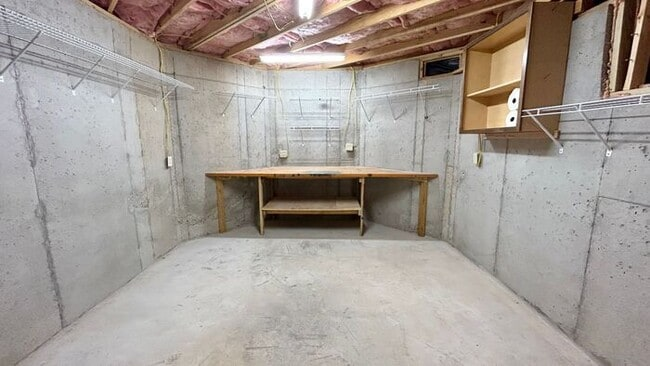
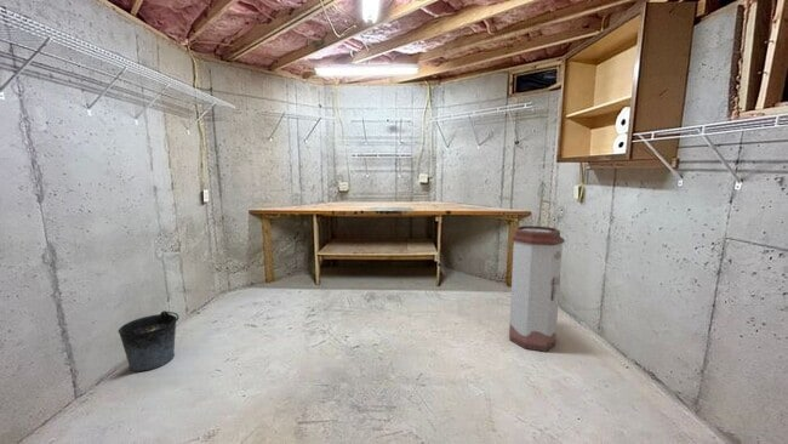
+ trash can [508,224,566,353]
+ bucket [118,309,181,372]
